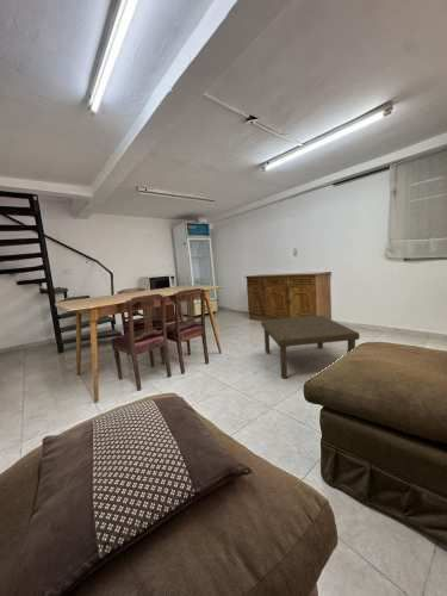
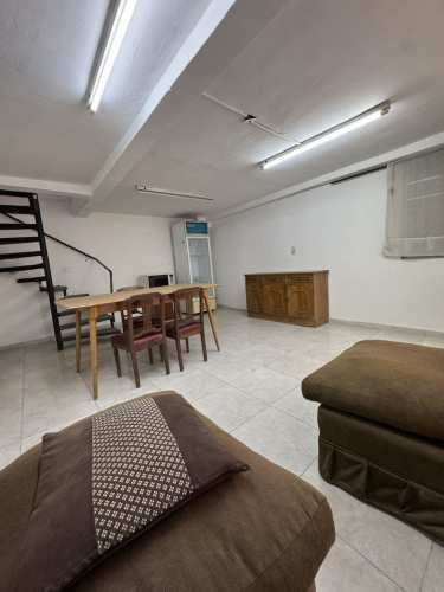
- coffee table [260,315,361,379]
